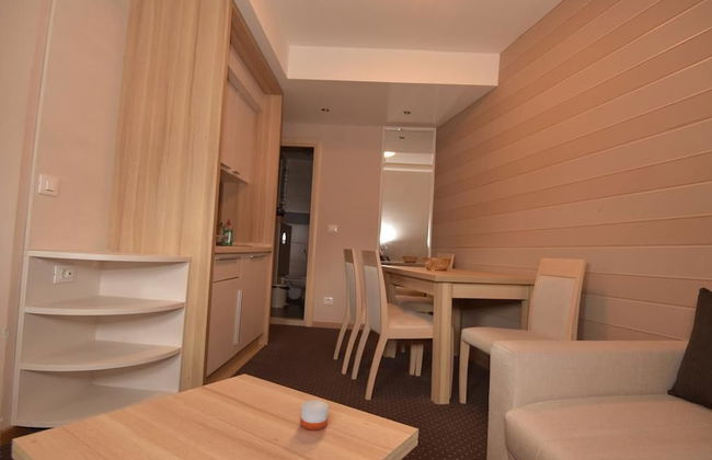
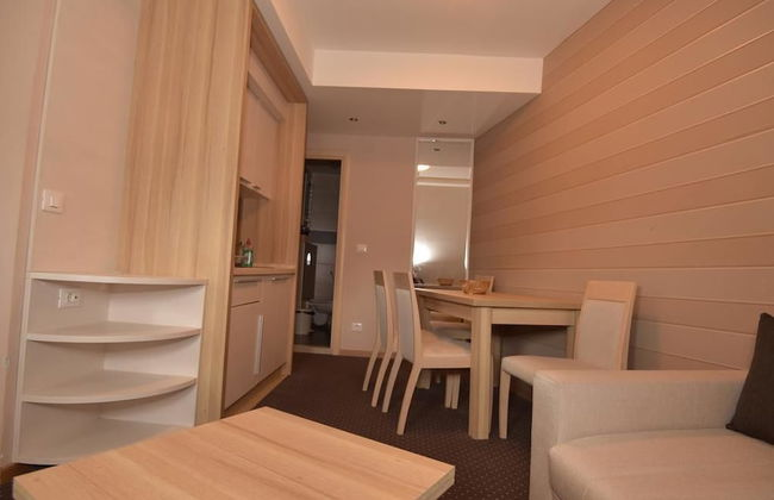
- candle [299,396,330,432]
